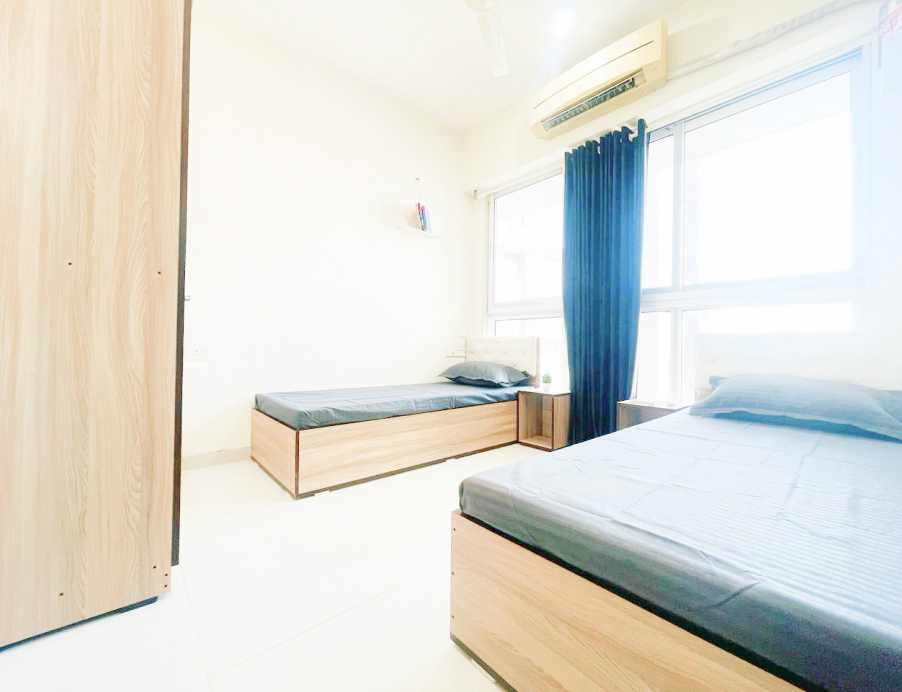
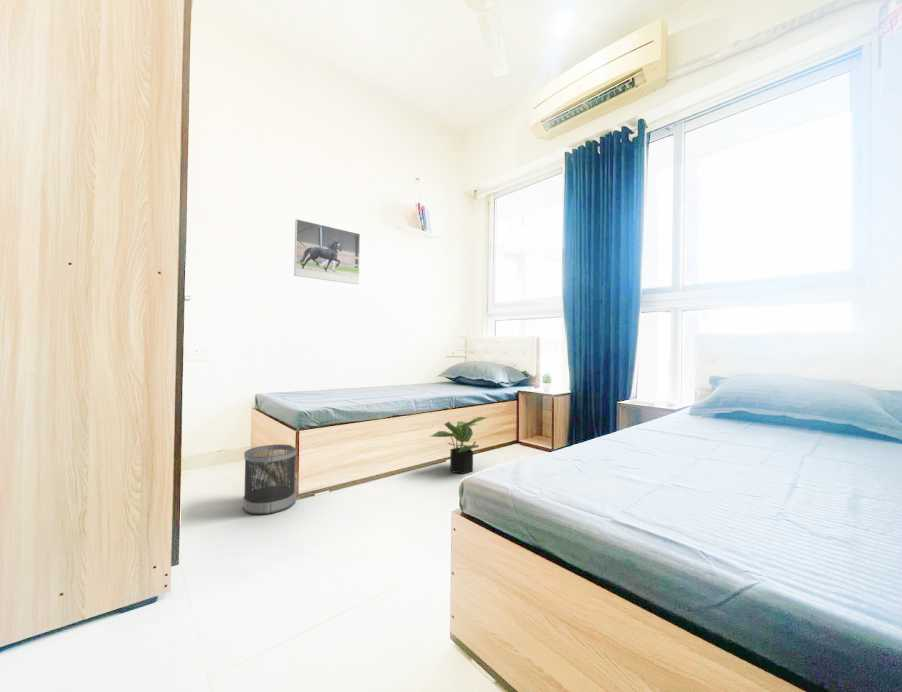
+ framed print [293,218,361,285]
+ potted plant [430,416,487,475]
+ wastebasket [242,443,298,516]
